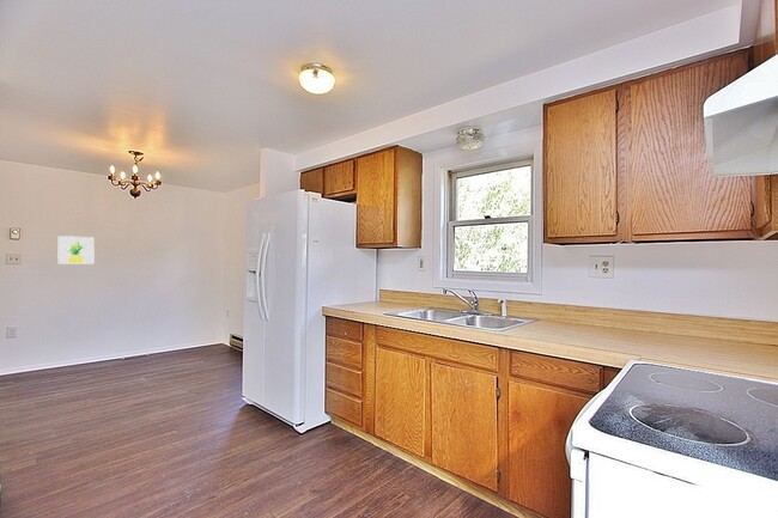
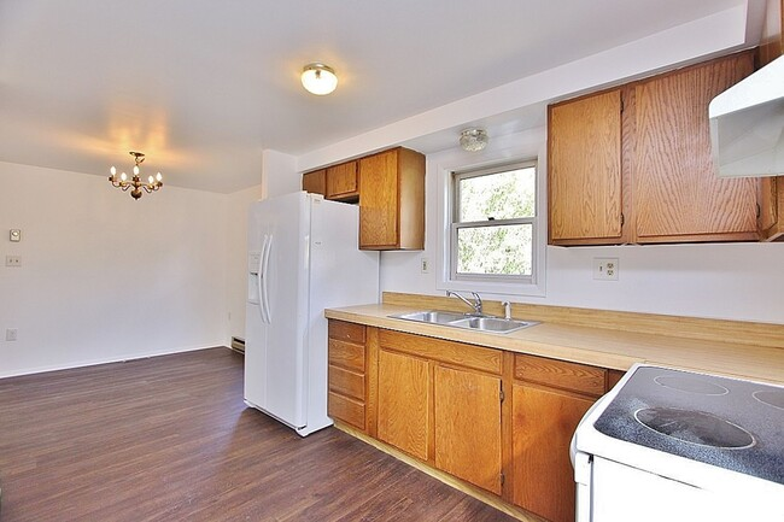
- wall art [56,234,96,266]
